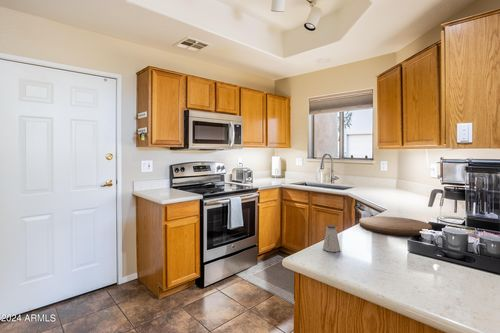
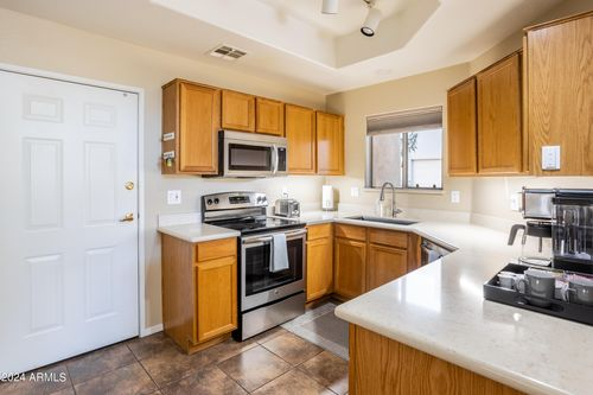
- saltshaker [322,224,341,253]
- cutting board [359,215,433,236]
